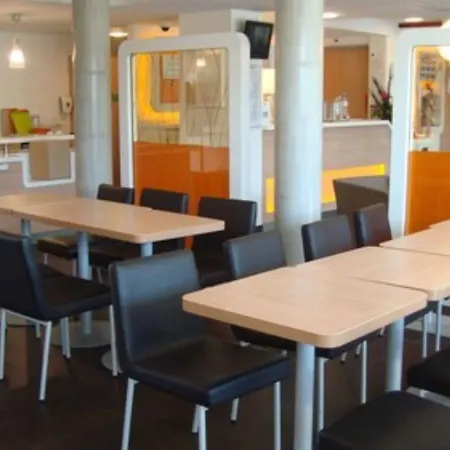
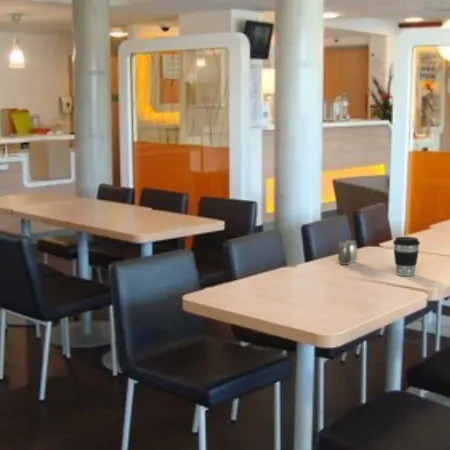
+ coffee cup [392,236,421,277]
+ salt and pepper shaker [337,239,358,266]
